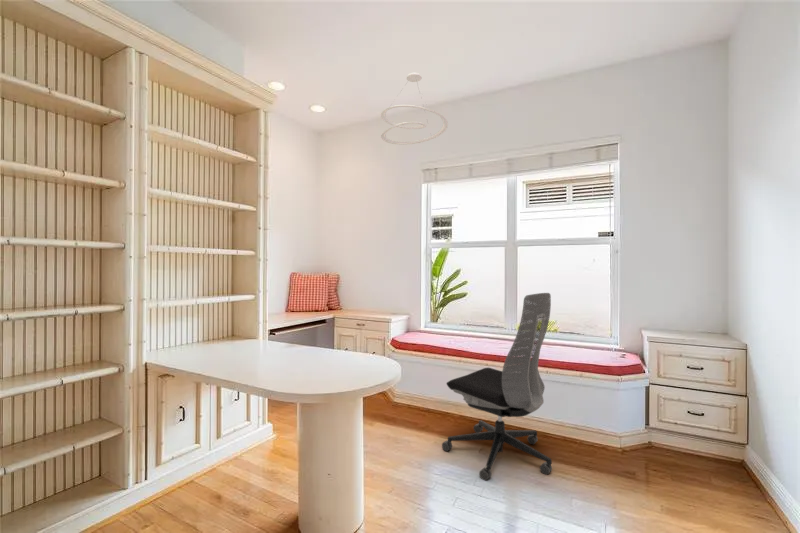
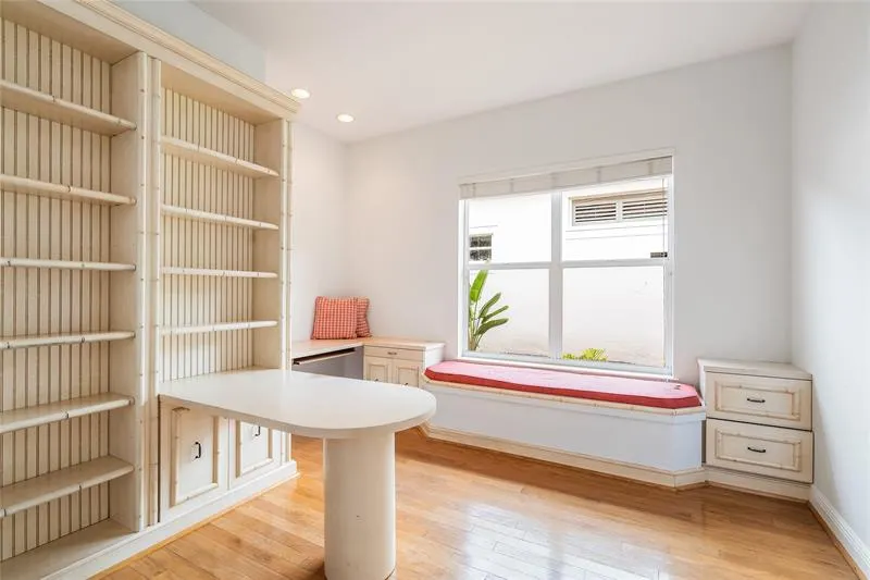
- office chair [441,292,553,481]
- ceiling light fixture [380,72,449,146]
